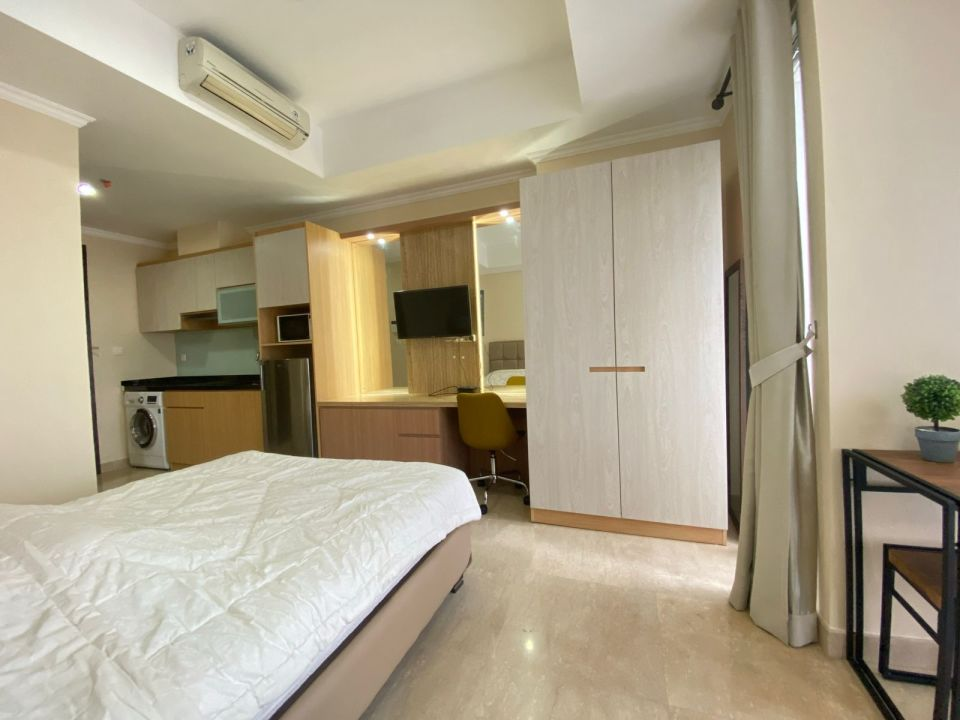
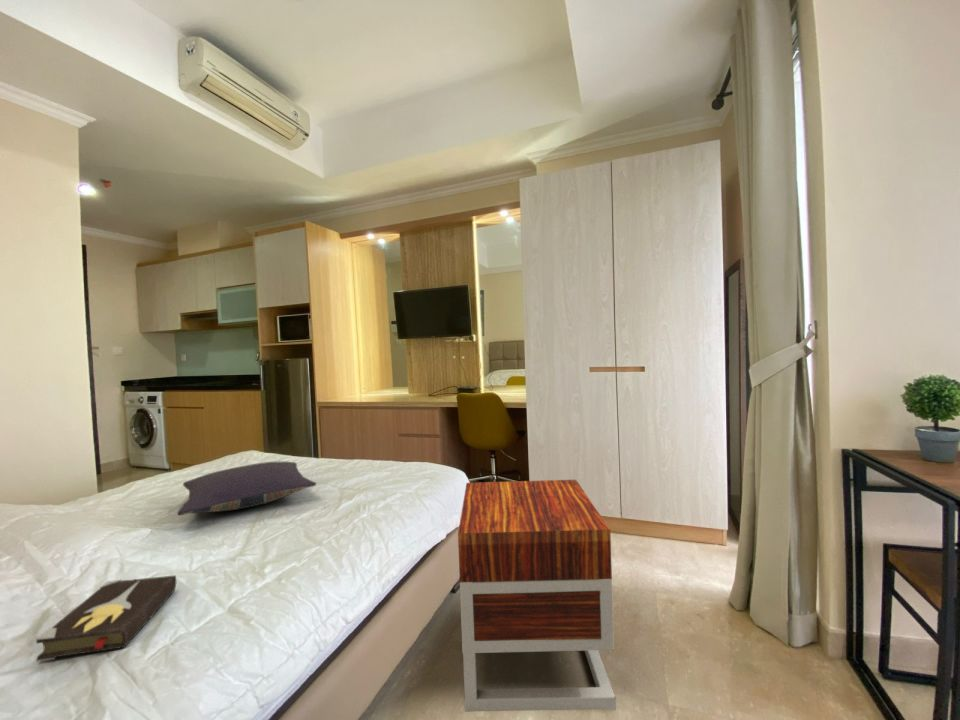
+ pillow [176,461,317,516]
+ nightstand [457,479,617,713]
+ hardback book [35,574,177,663]
